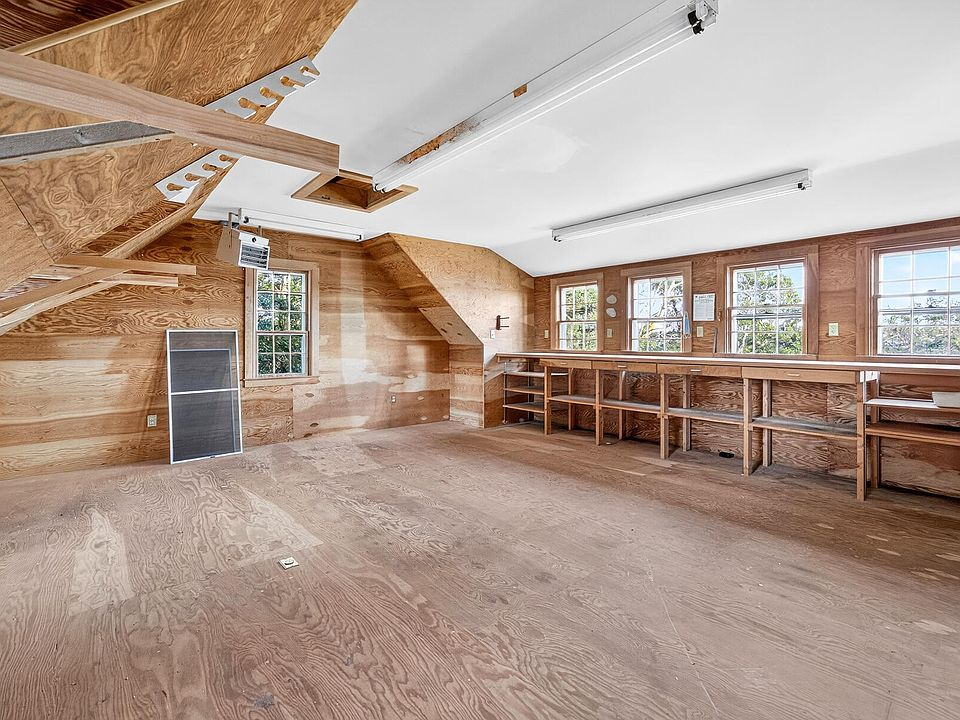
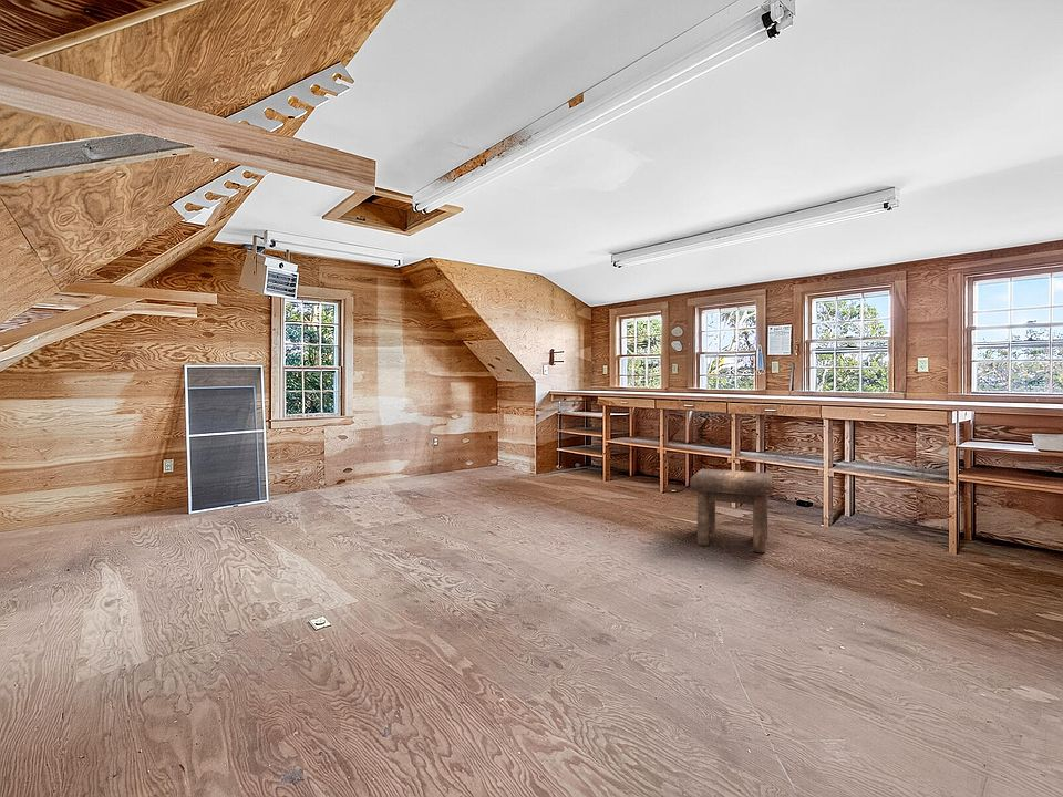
+ stool [689,468,773,553]
